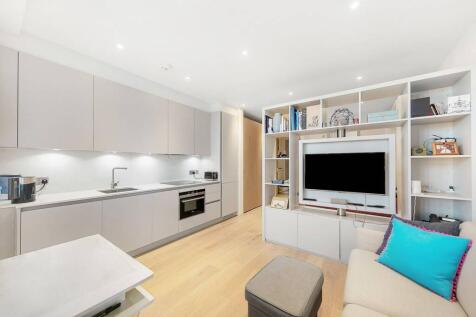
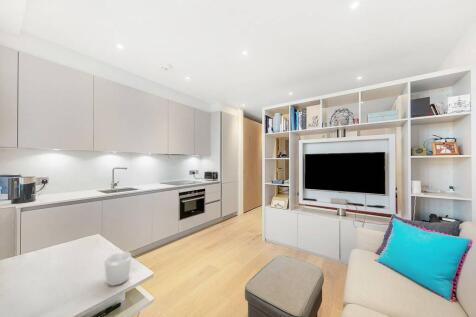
+ mug [104,251,132,287]
